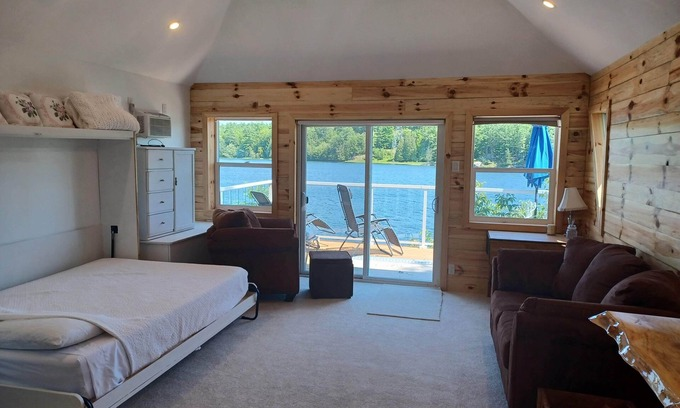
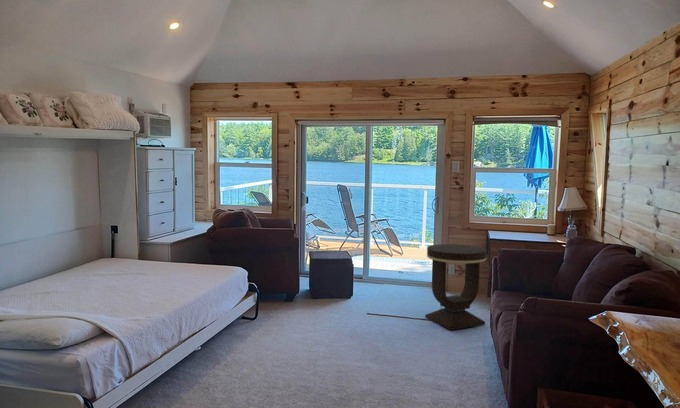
+ side table [424,243,488,331]
